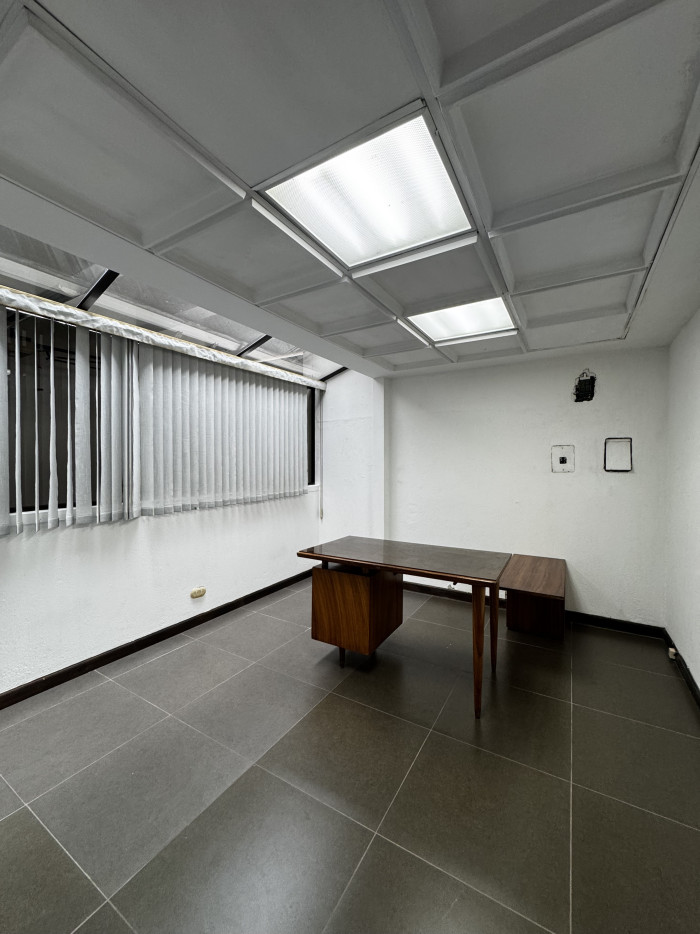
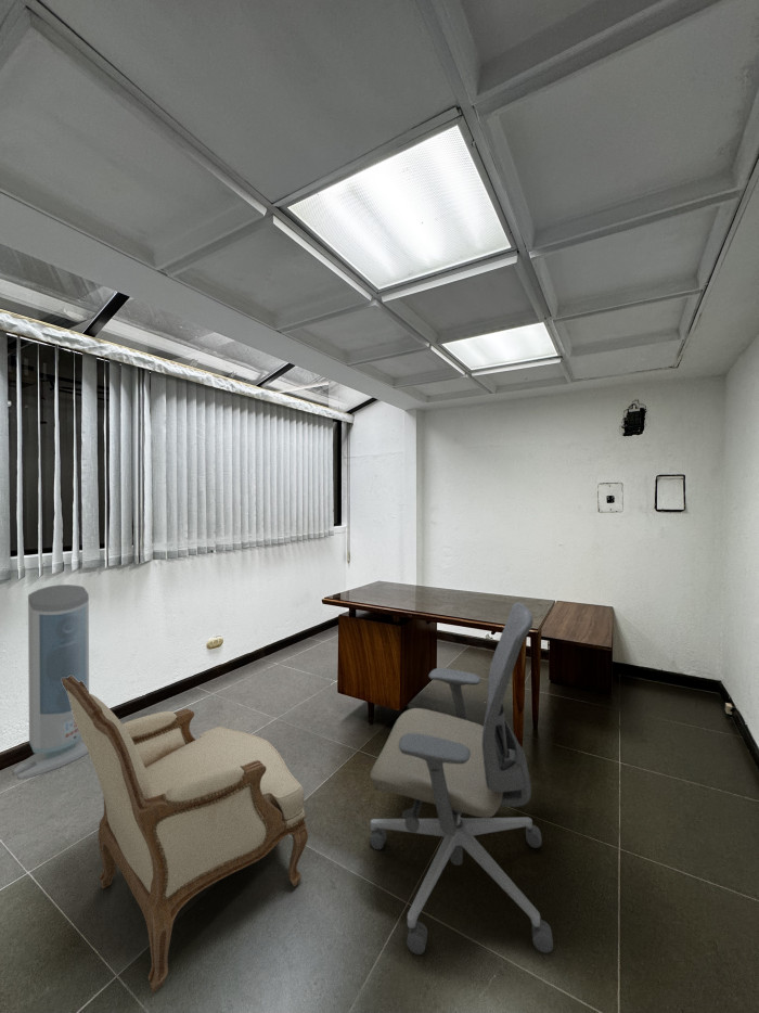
+ air purifier [12,584,90,780]
+ office chair [369,602,554,956]
+ armchair [62,676,309,995]
